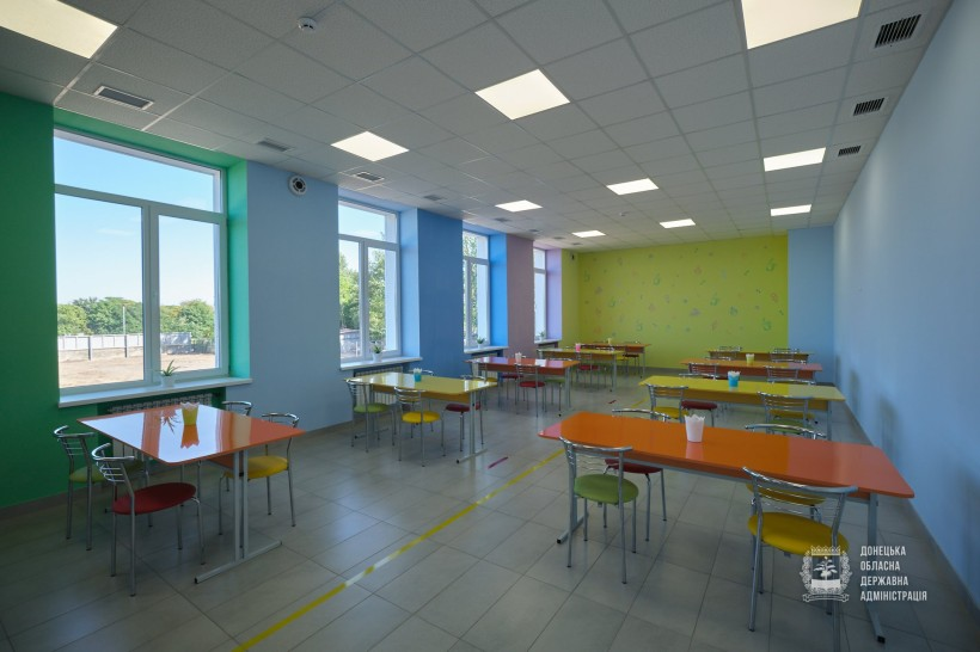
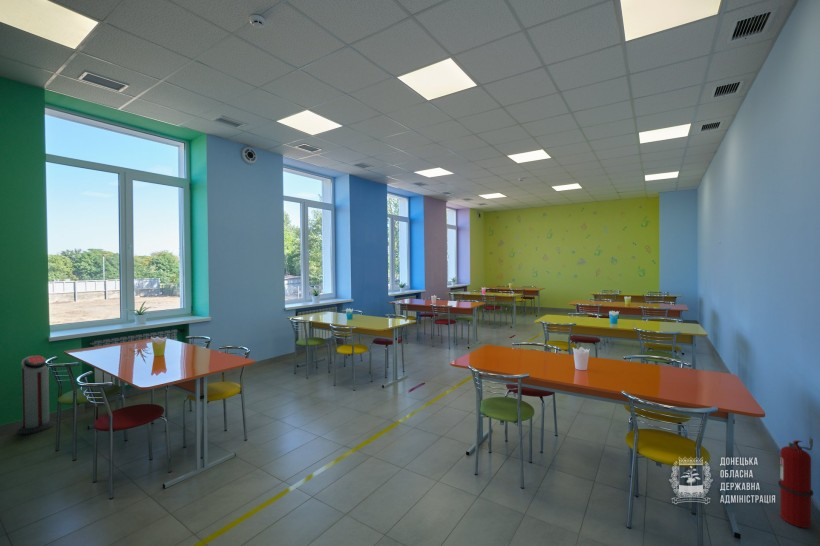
+ fire extinguisher [777,436,814,529]
+ air purifier [16,355,56,435]
